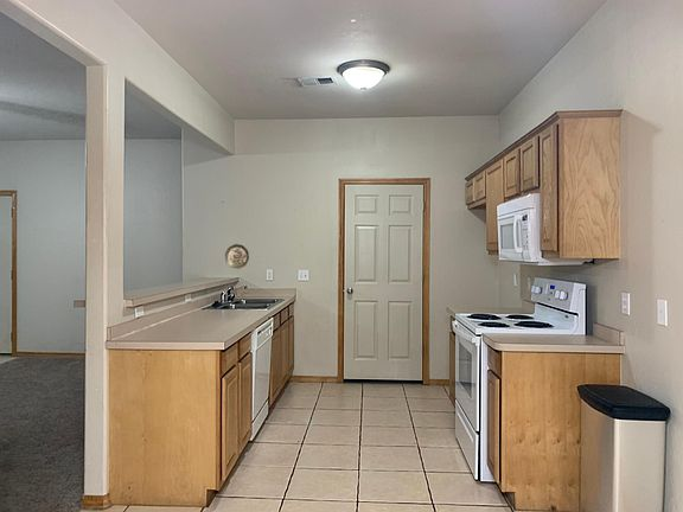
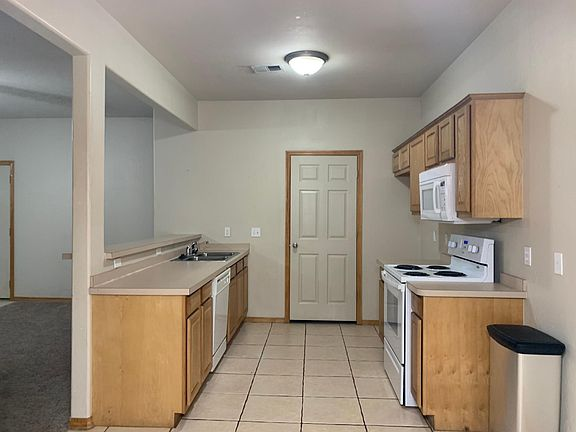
- decorative plate [224,243,250,270]
